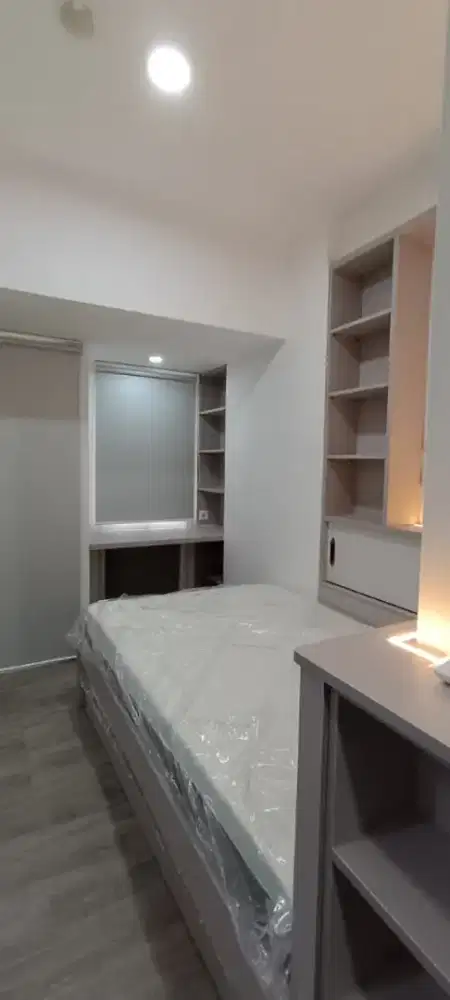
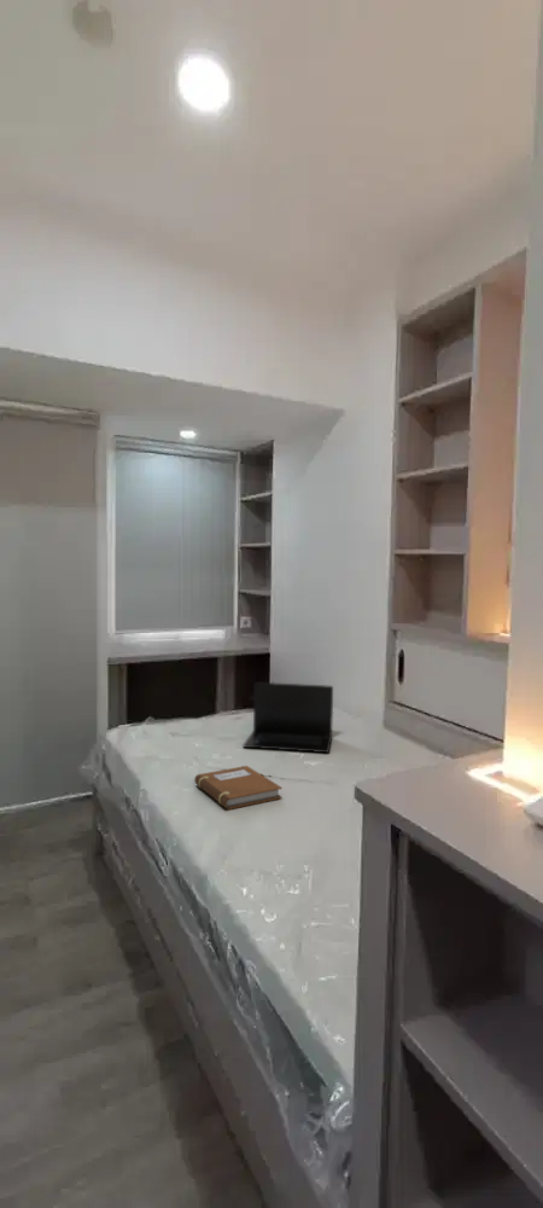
+ laptop [241,681,334,754]
+ notebook [193,765,284,811]
